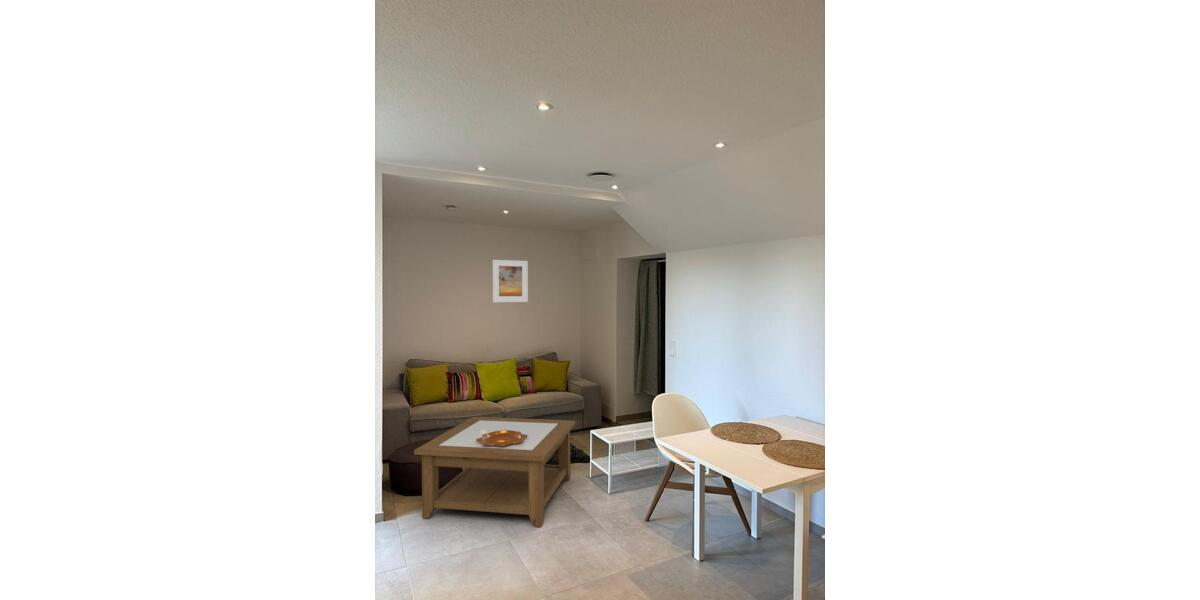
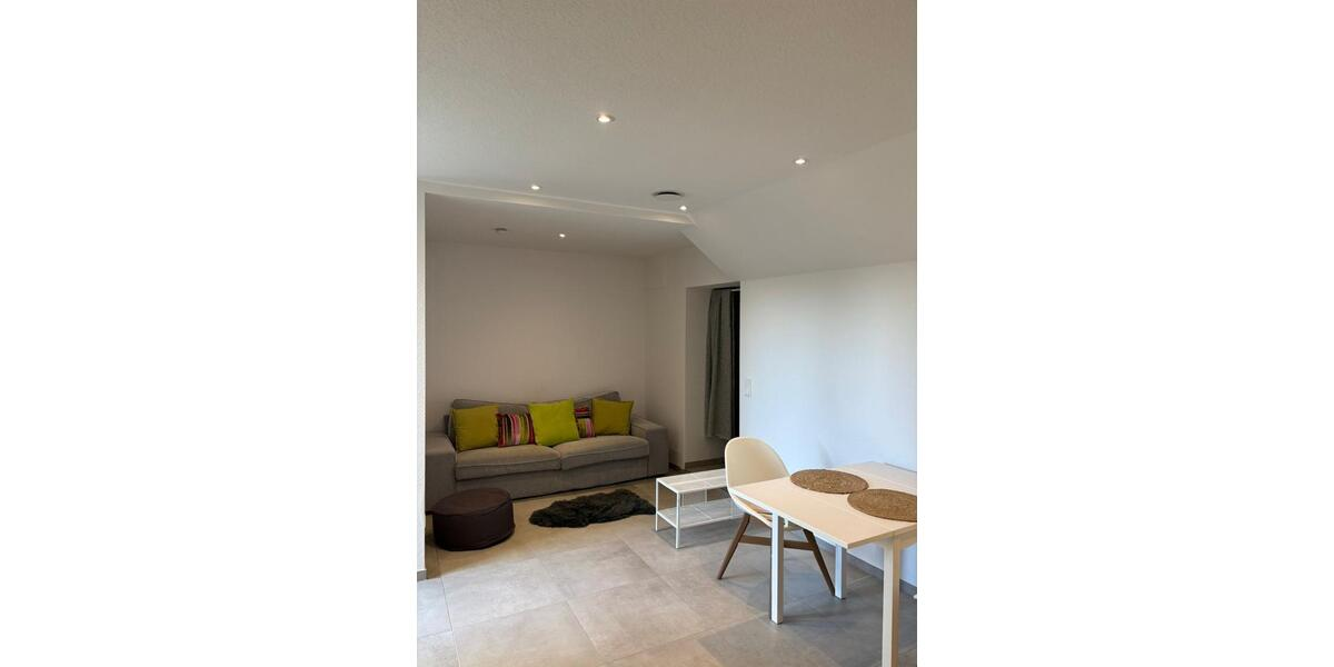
- coffee table [413,416,576,528]
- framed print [492,259,529,303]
- decorative bowl [476,430,528,446]
